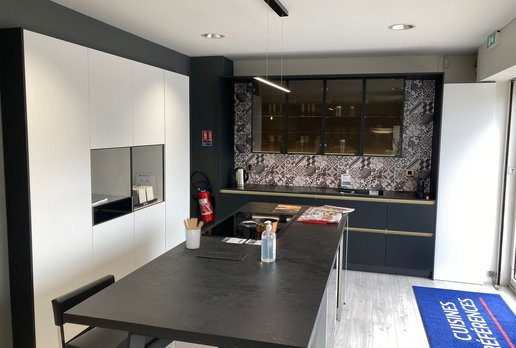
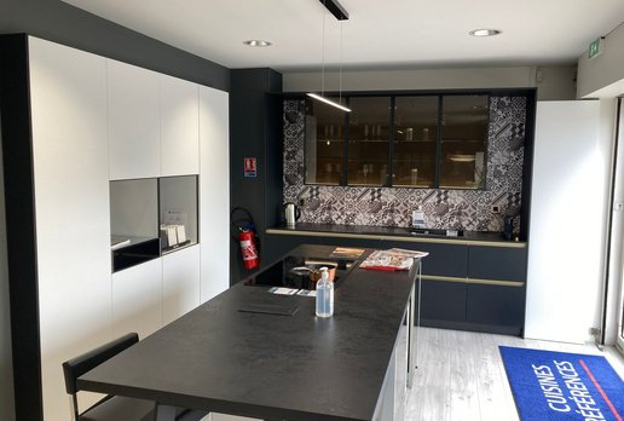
- utensil holder [183,217,204,250]
